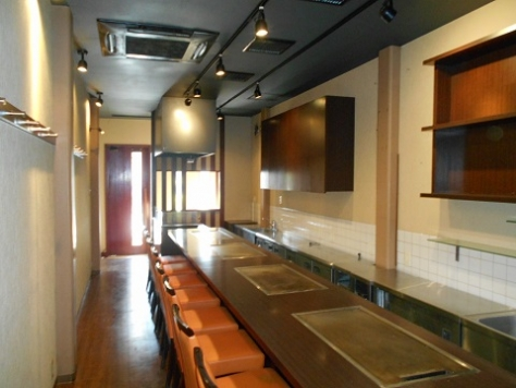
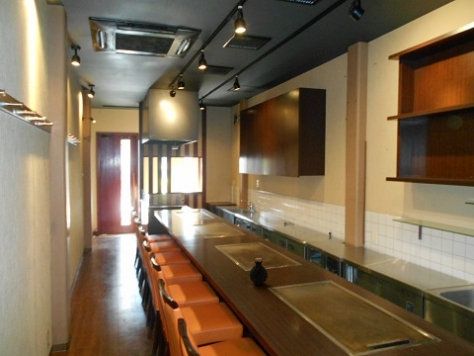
+ bottle [248,257,269,286]
